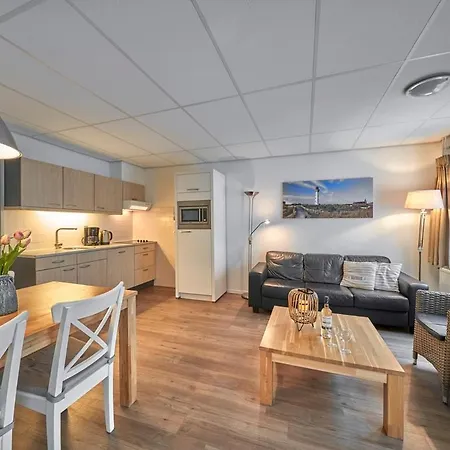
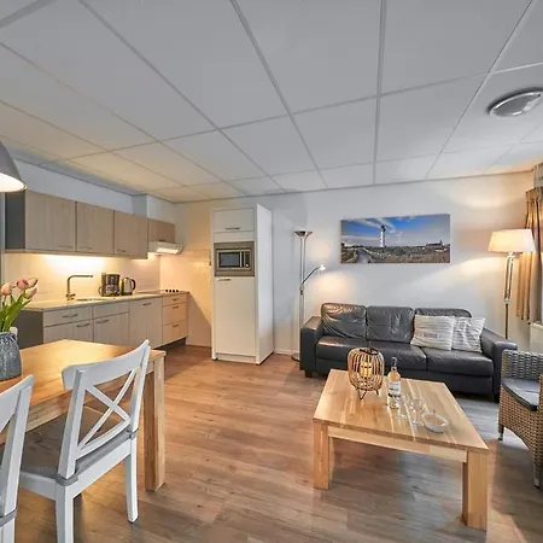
+ legume [420,408,449,433]
